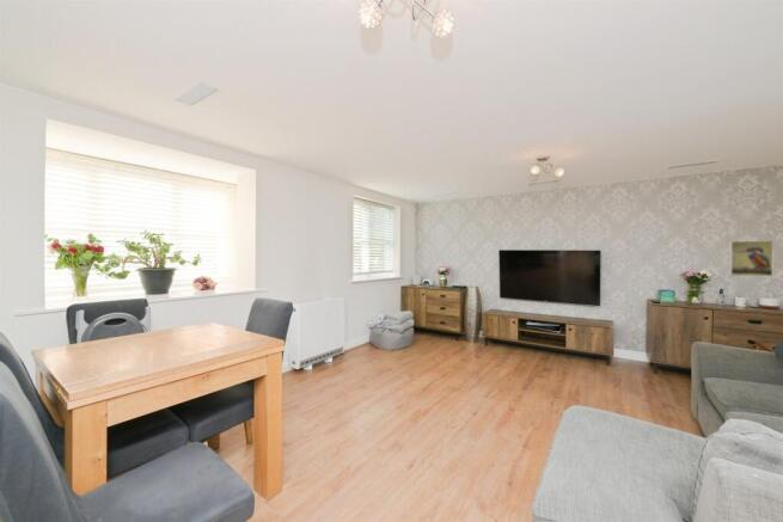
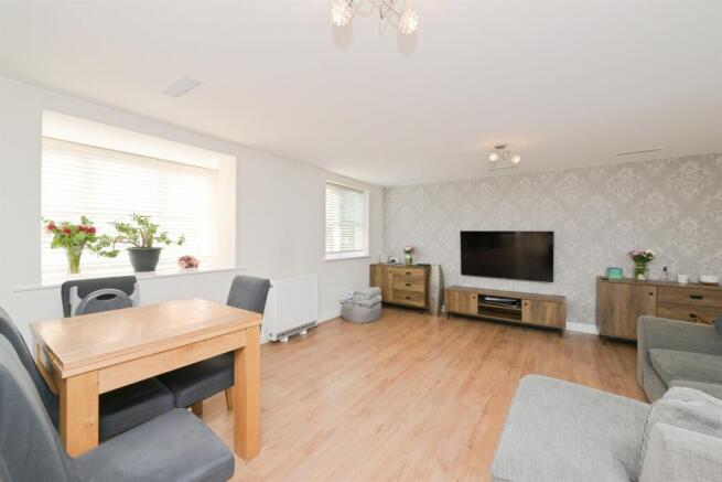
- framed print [729,239,775,277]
